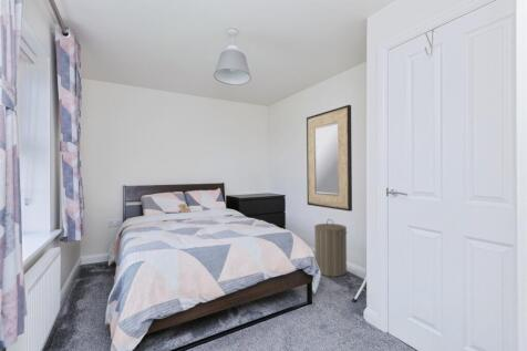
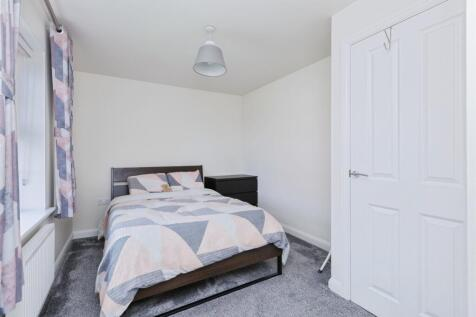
- home mirror [306,104,353,213]
- laundry hamper [313,218,348,278]
